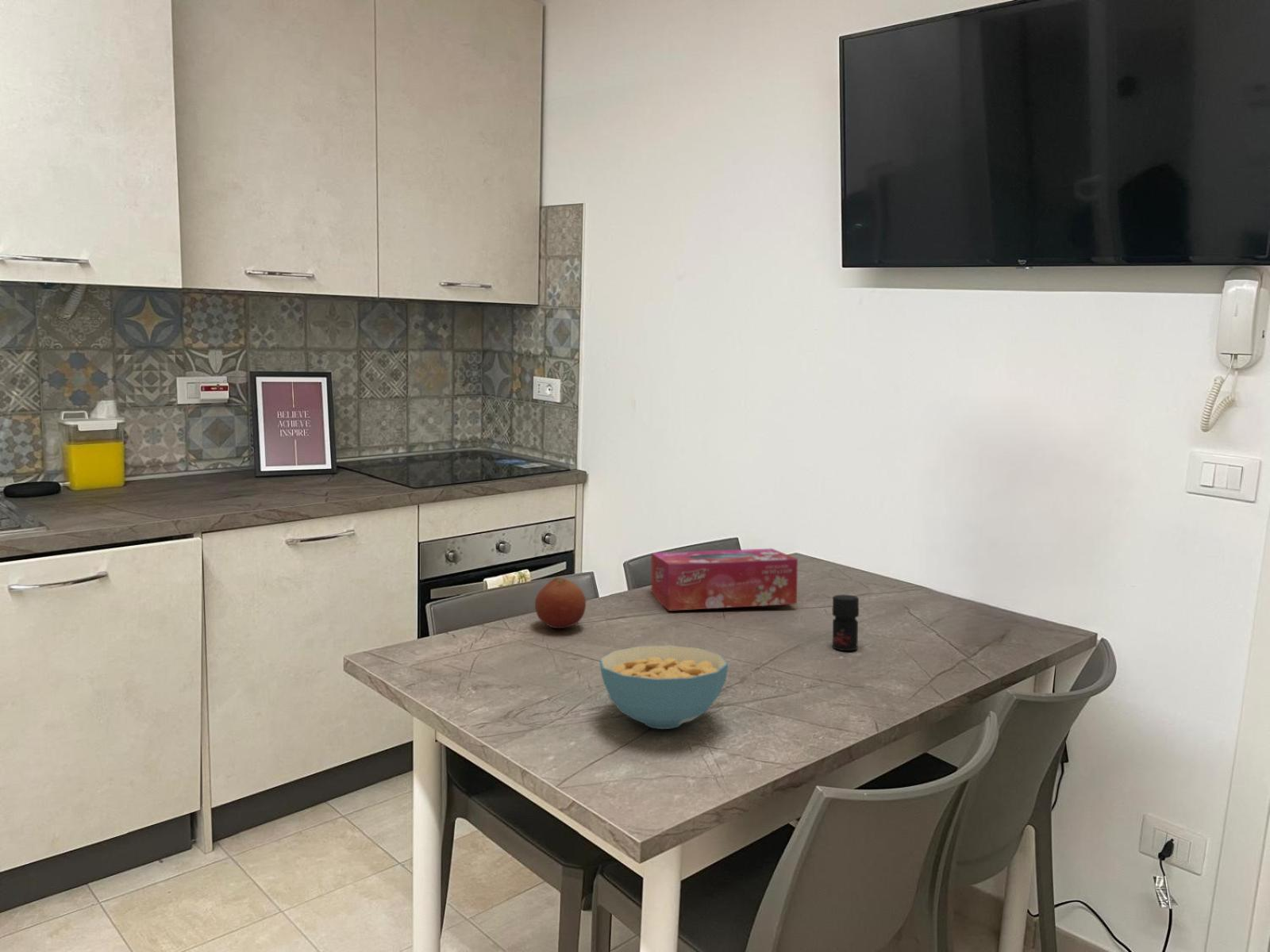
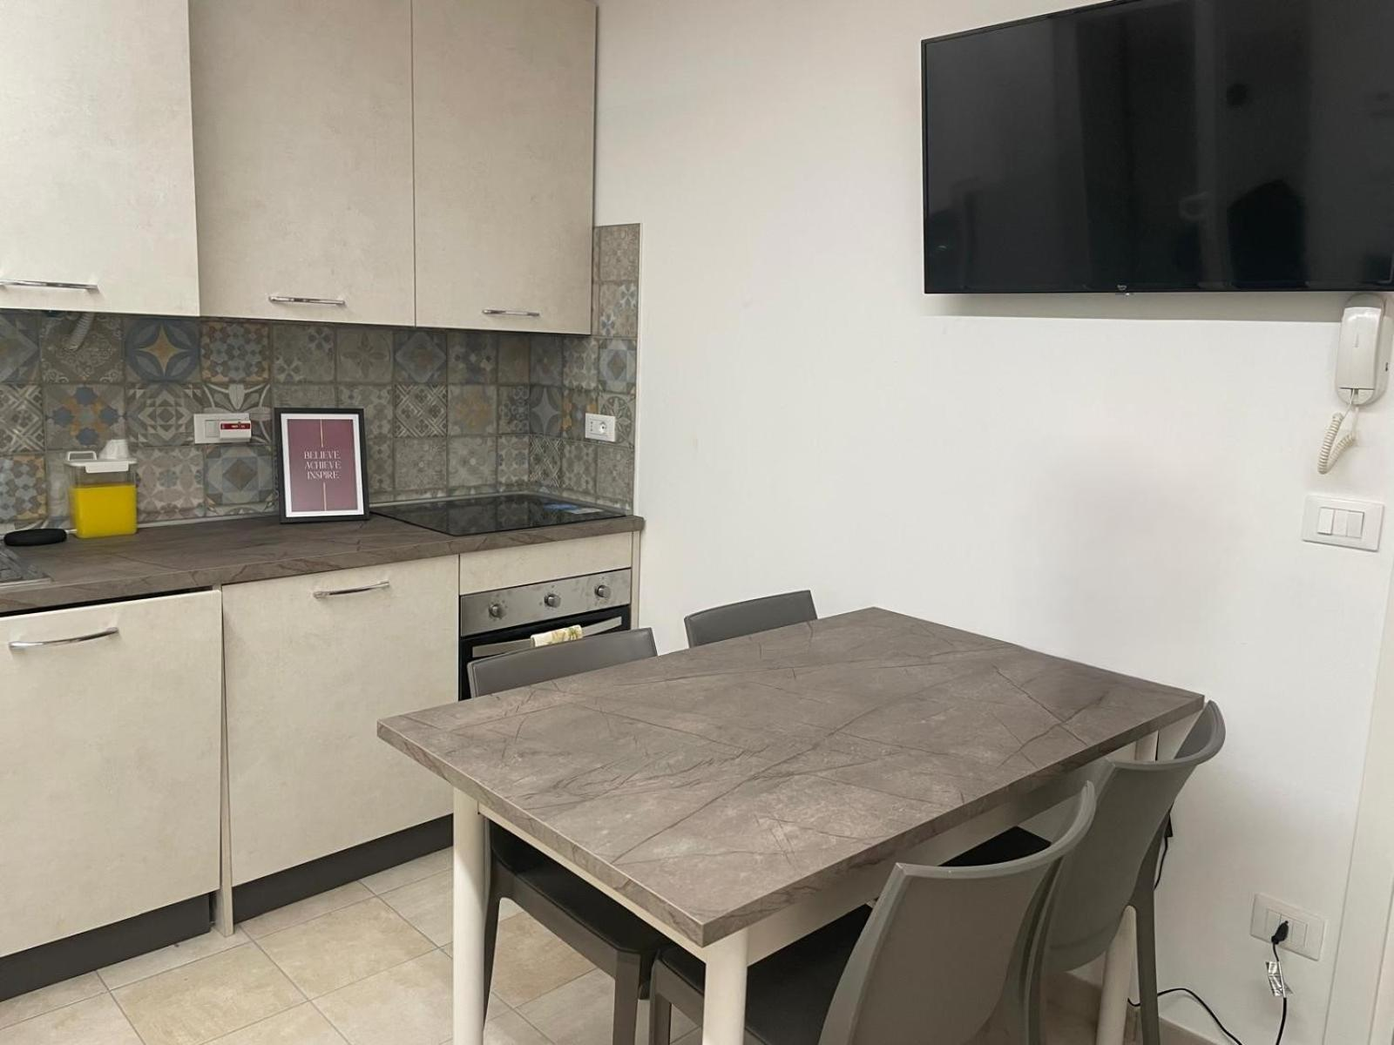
- fruit [534,577,587,629]
- jar [831,594,860,651]
- cereal bowl [598,644,729,730]
- tissue box [651,547,799,612]
